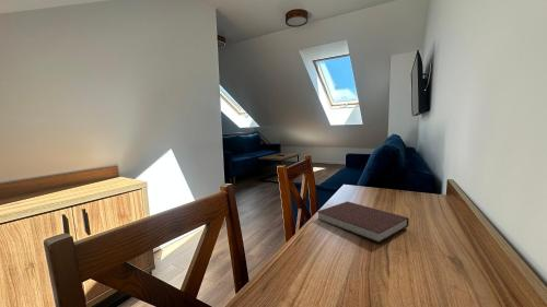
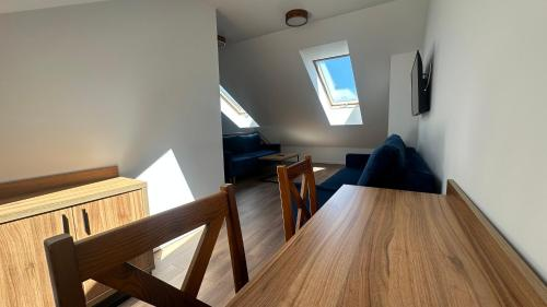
- notebook [316,200,410,244]
